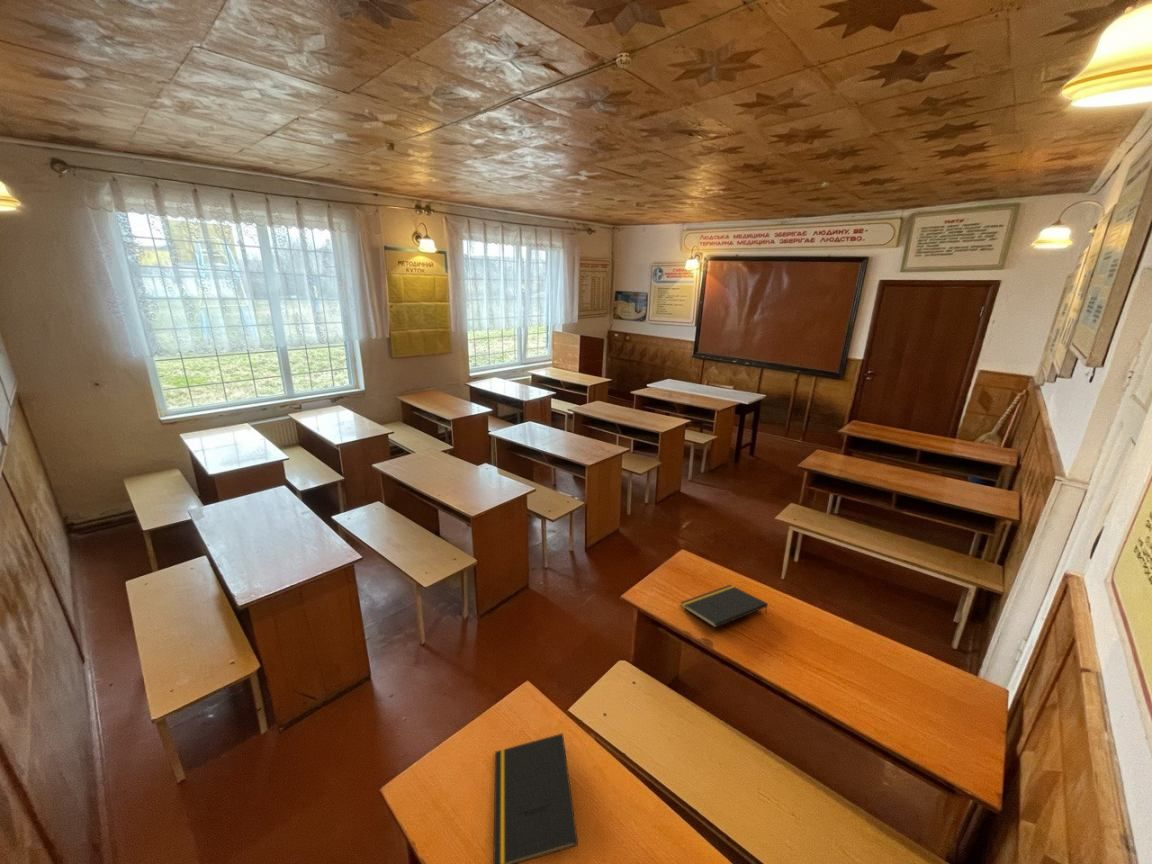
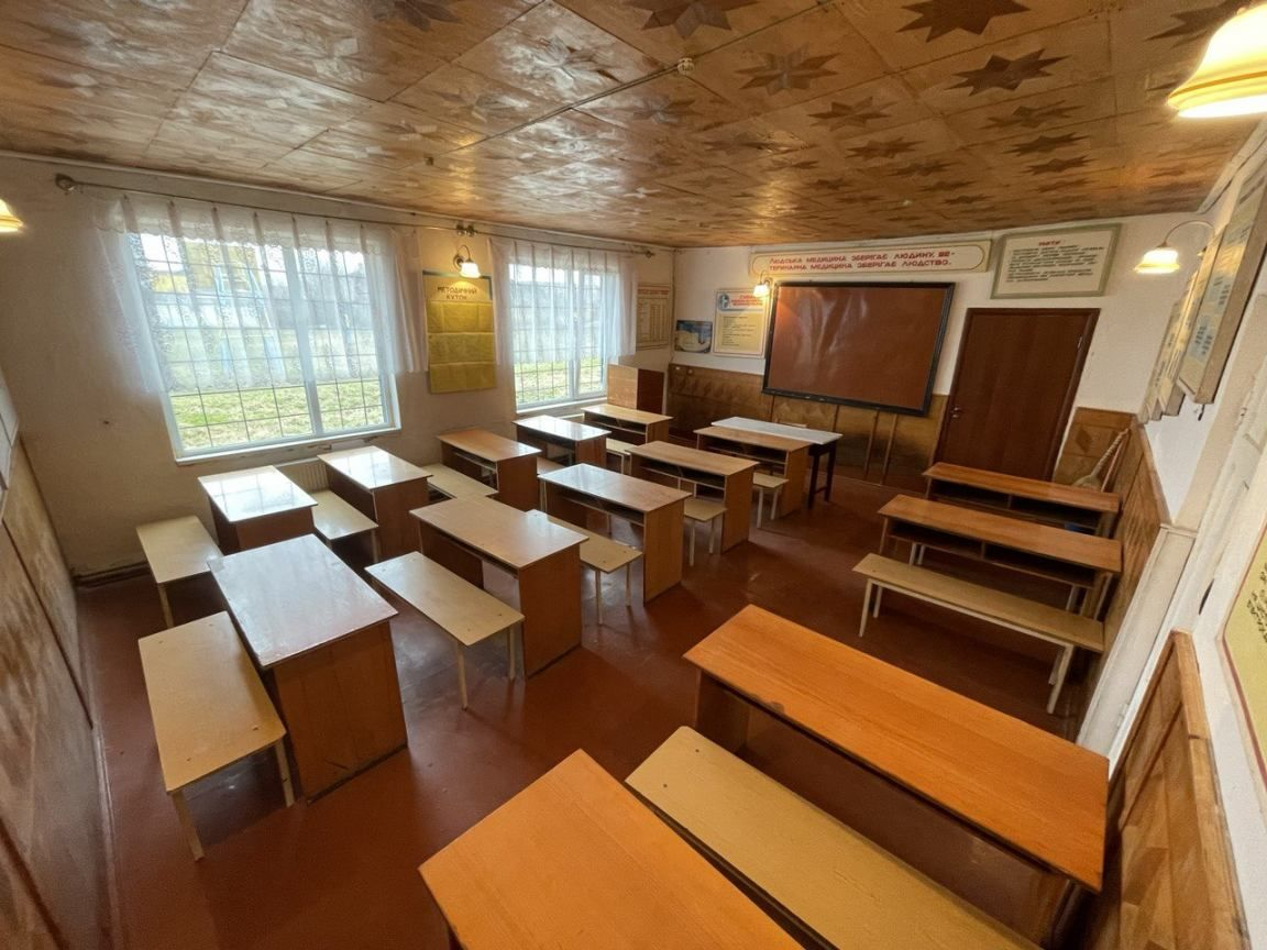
- notepad [492,733,579,864]
- notepad [679,584,769,629]
